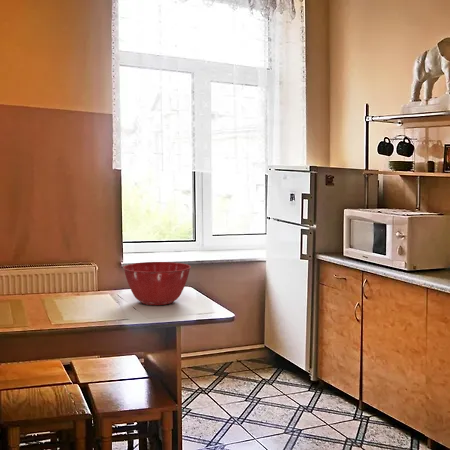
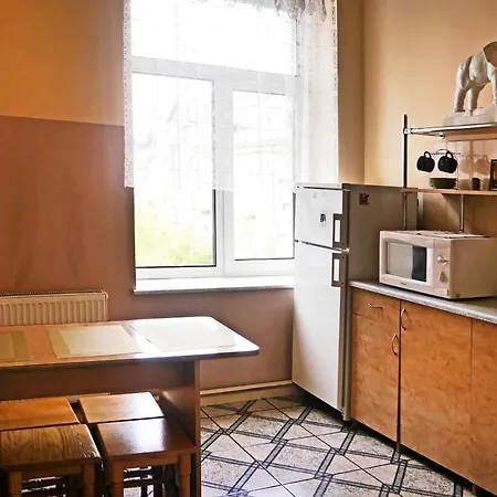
- mixing bowl [122,261,192,306]
